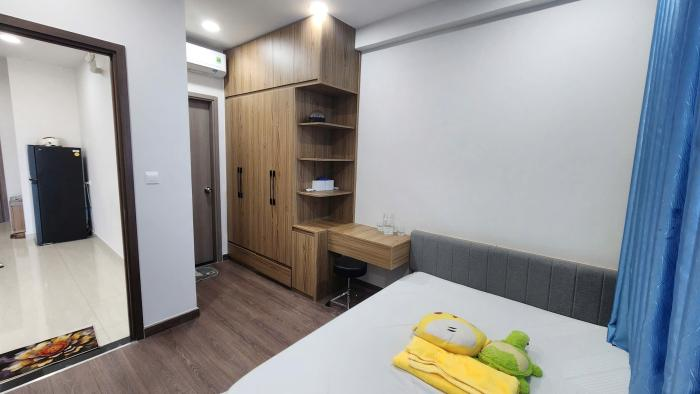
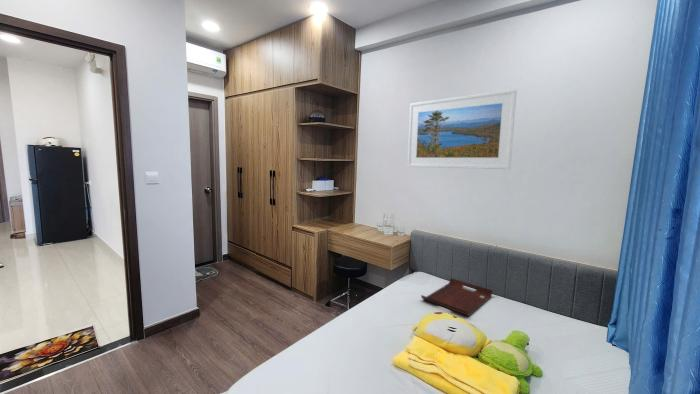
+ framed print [406,88,518,170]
+ serving tray [420,277,494,317]
